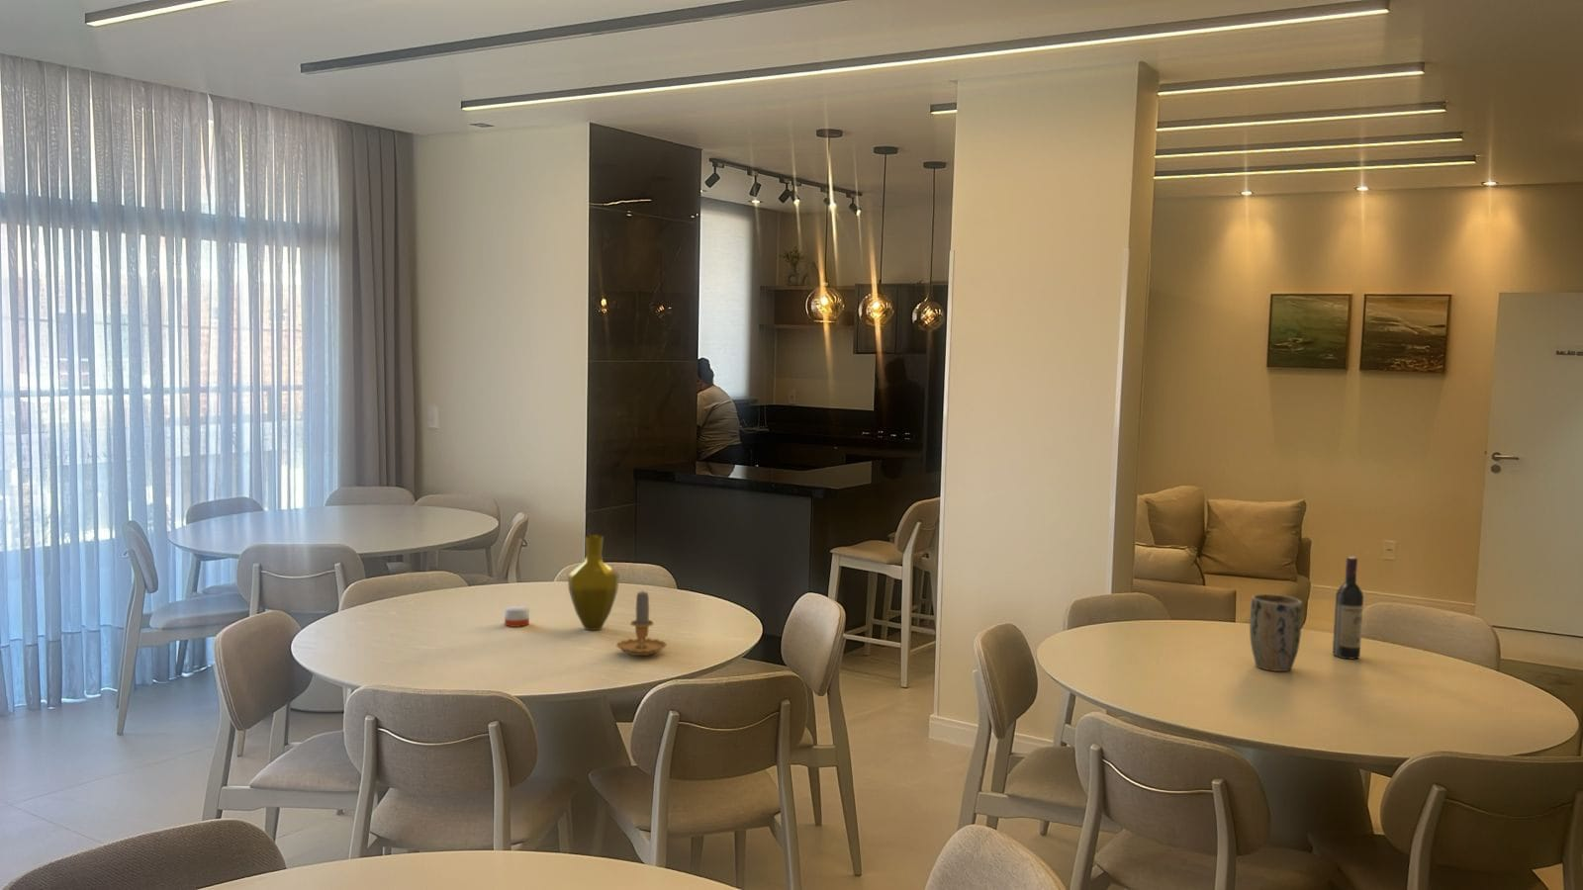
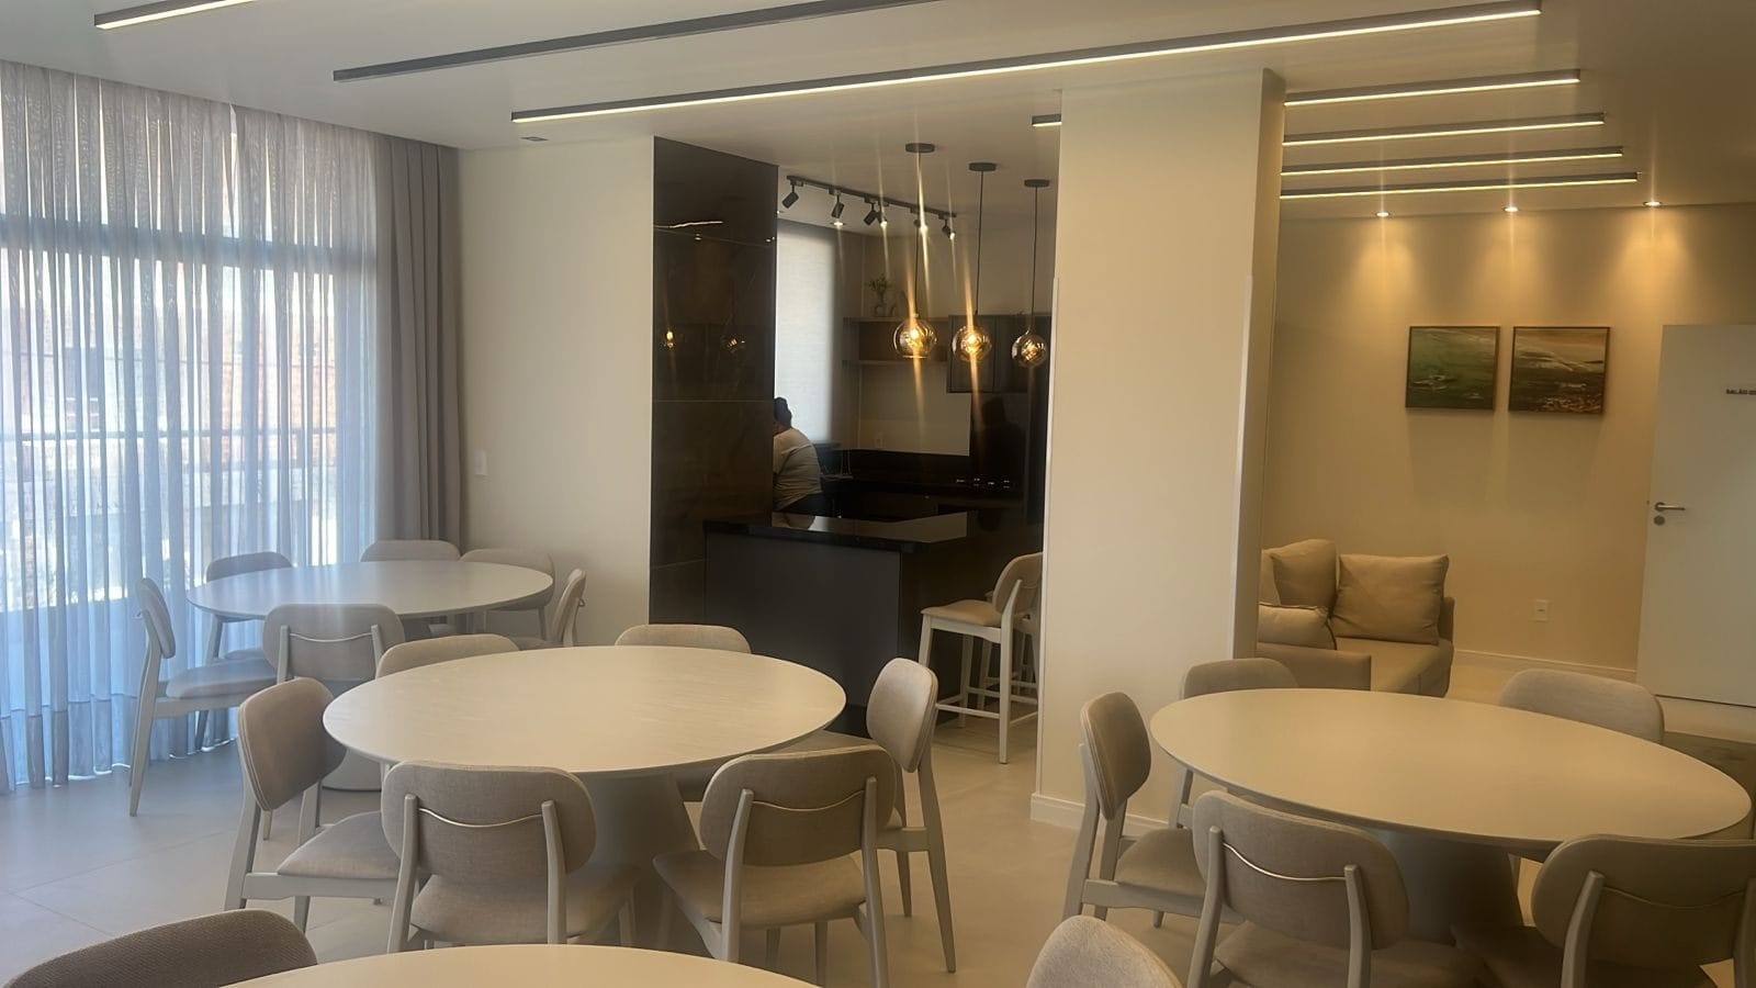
- plant pot [1248,593,1302,673]
- vase [566,534,621,631]
- candle [503,605,531,628]
- wine bottle [1332,555,1364,660]
- candle [615,588,668,656]
